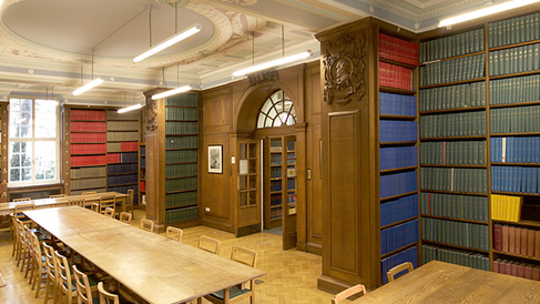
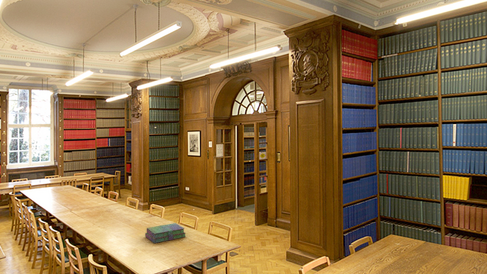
+ stack of books [144,222,186,244]
